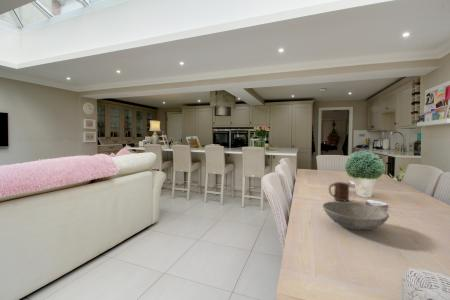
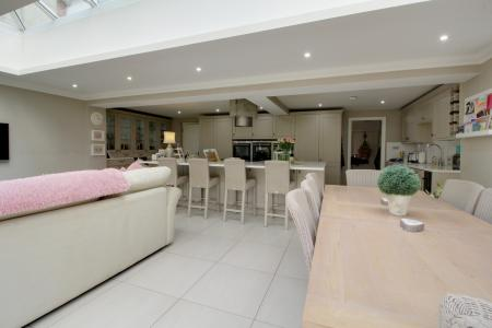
- bowl [322,201,390,231]
- cup [328,181,350,202]
